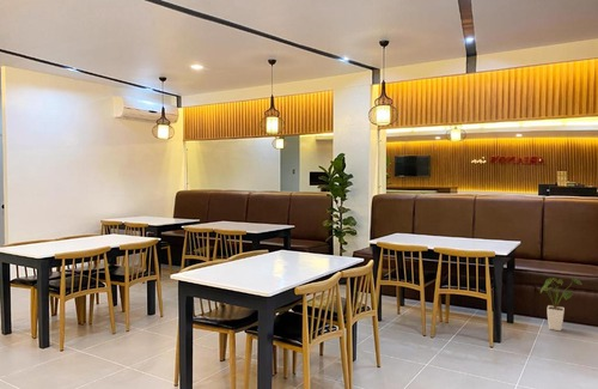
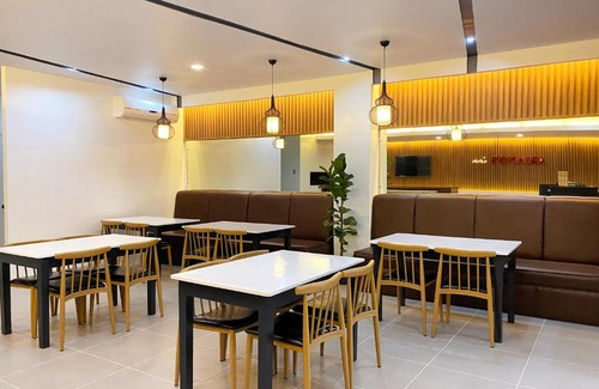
- house plant [539,275,582,332]
